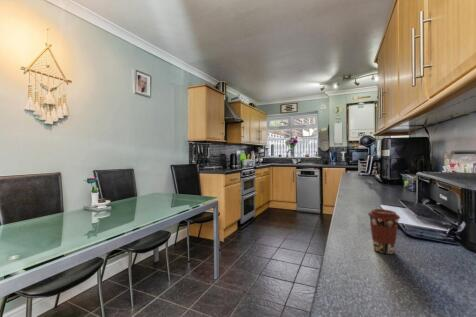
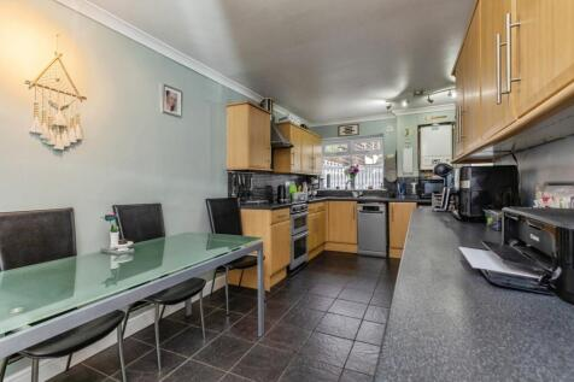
- coffee cup [367,208,401,255]
